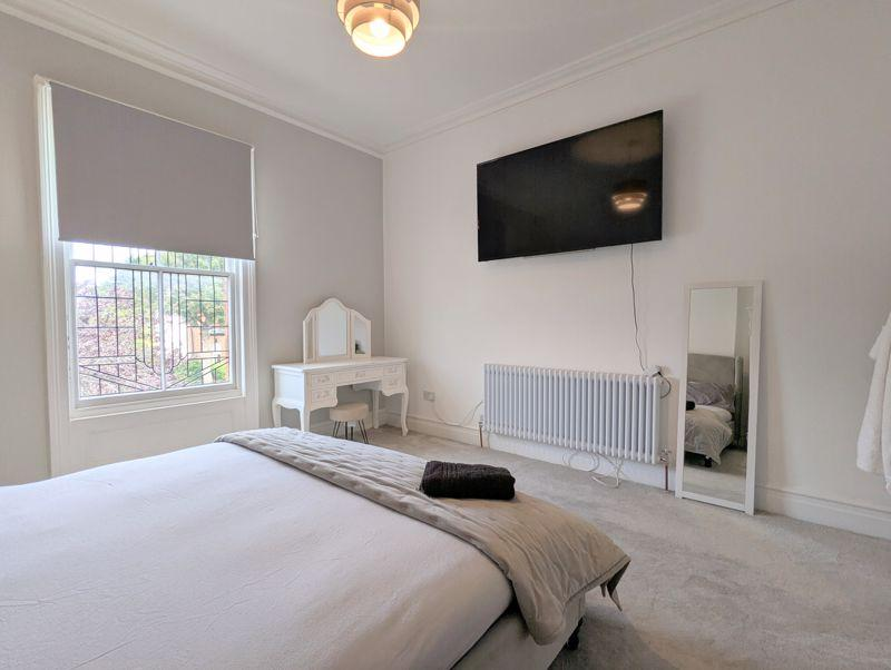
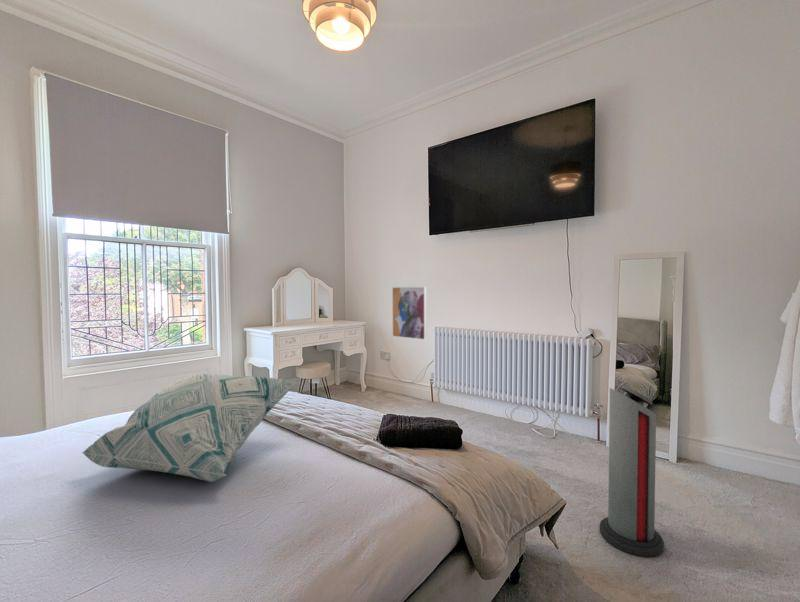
+ decorative pillow [81,373,298,483]
+ air purifier [599,385,665,558]
+ wall art [391,286,427,341]
